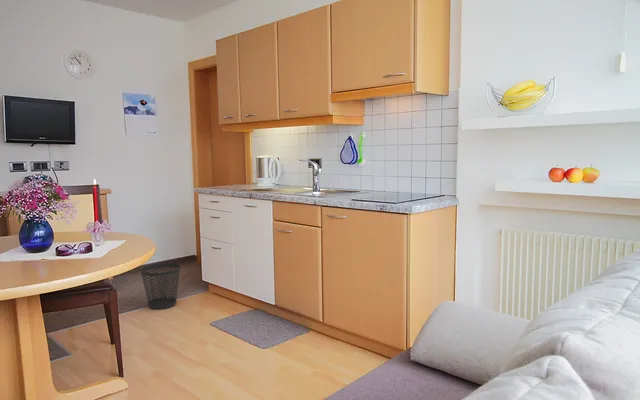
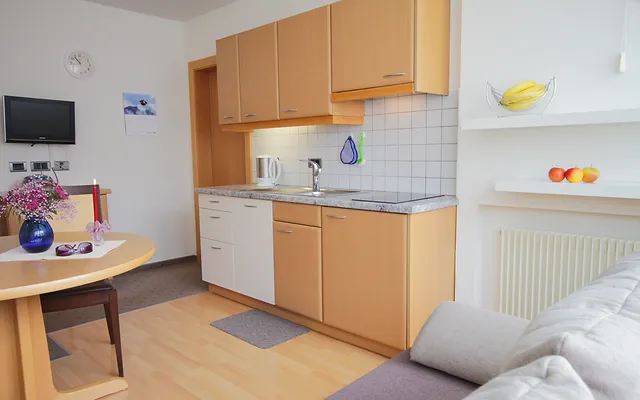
- wastebasket [140,263,181,310]
